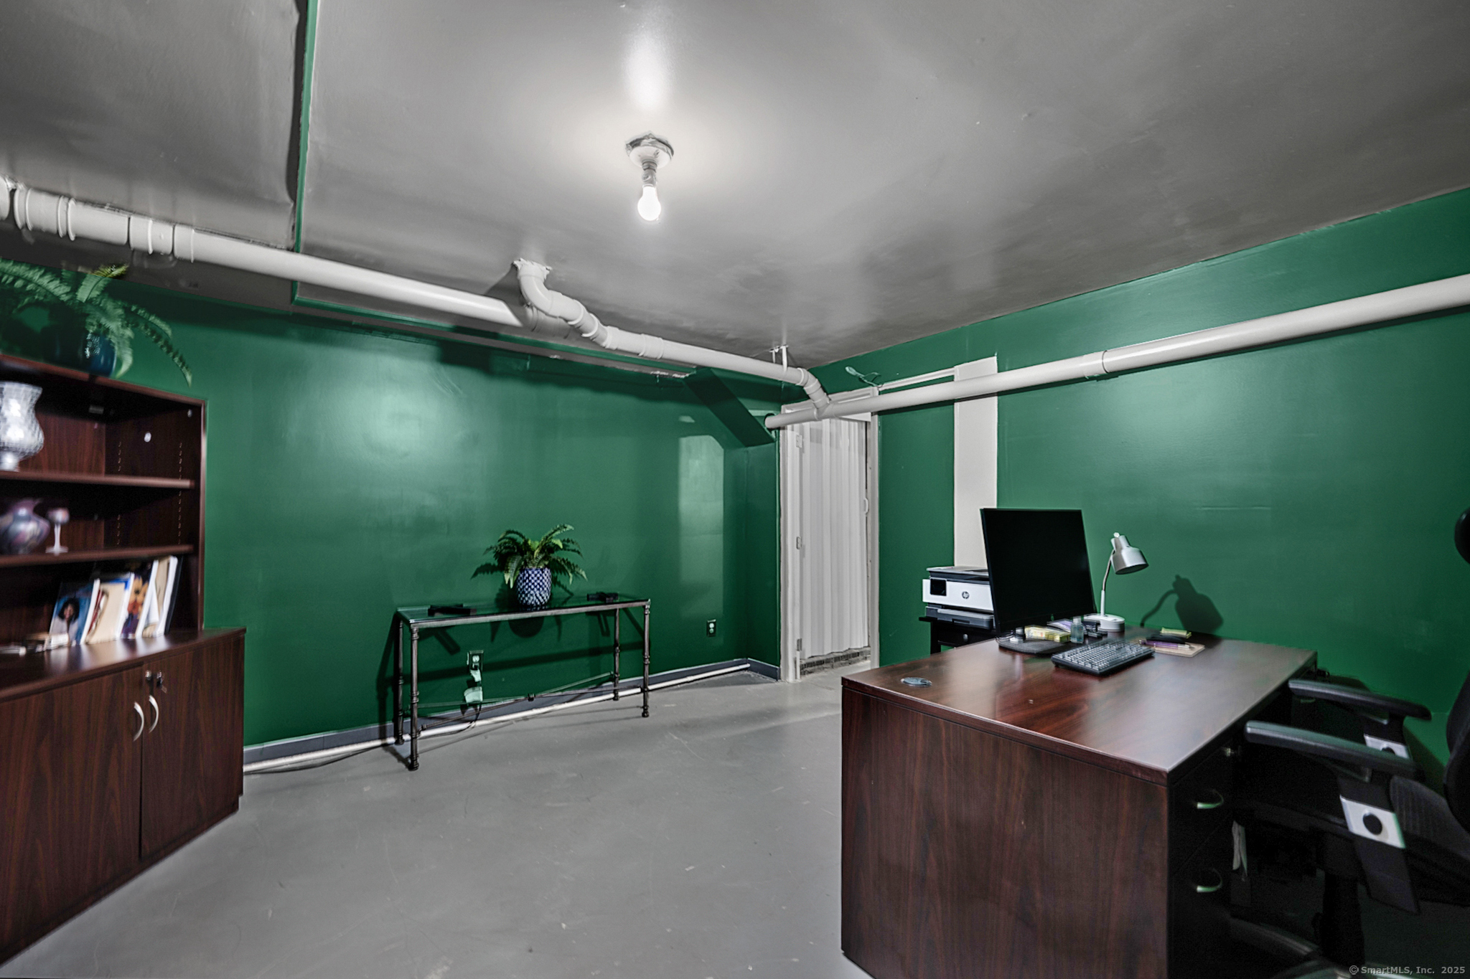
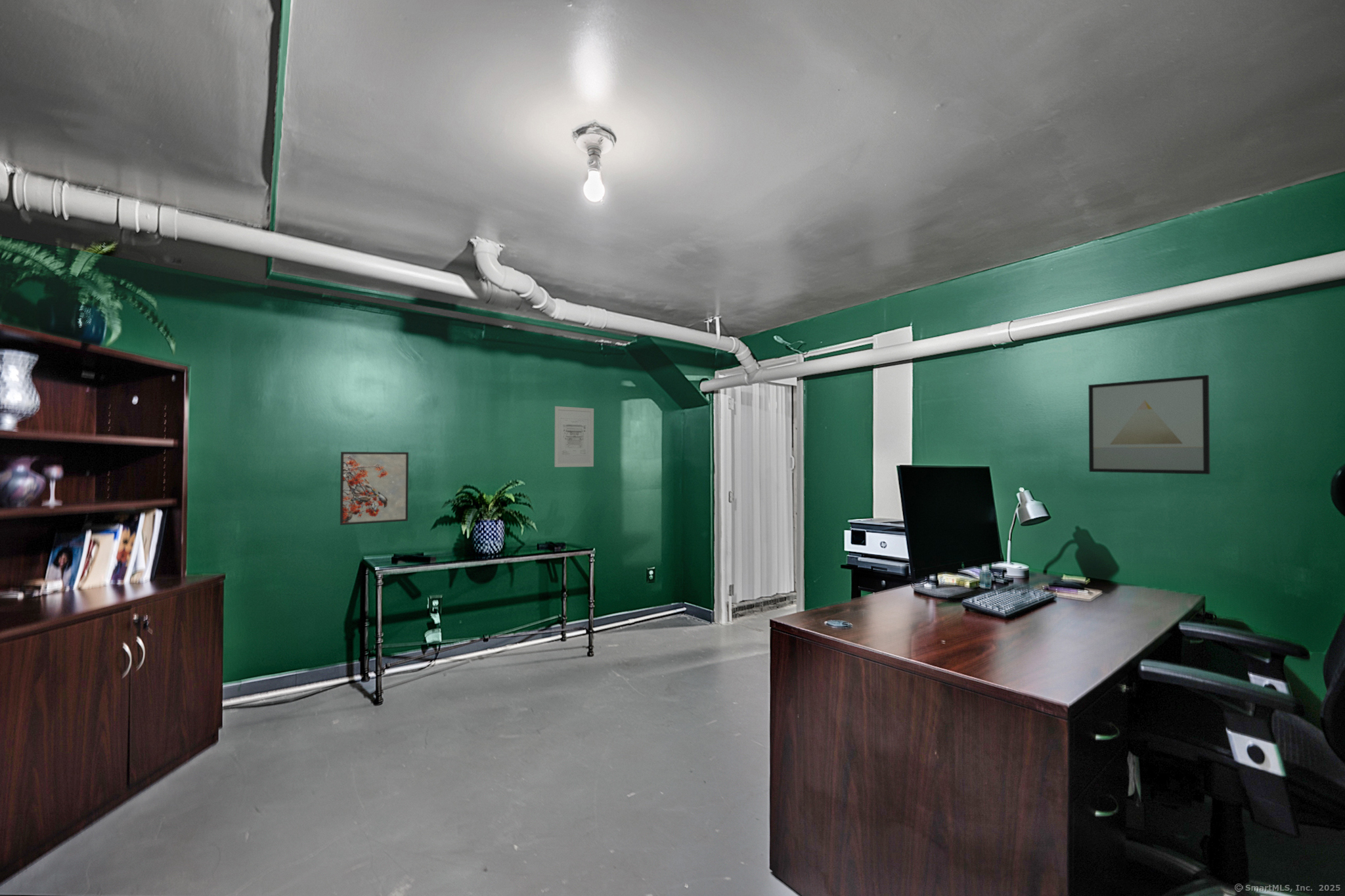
+ wall art [1088,374,1211,475]
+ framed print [340,451,409,526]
+ wall art [554,406,594,467]
